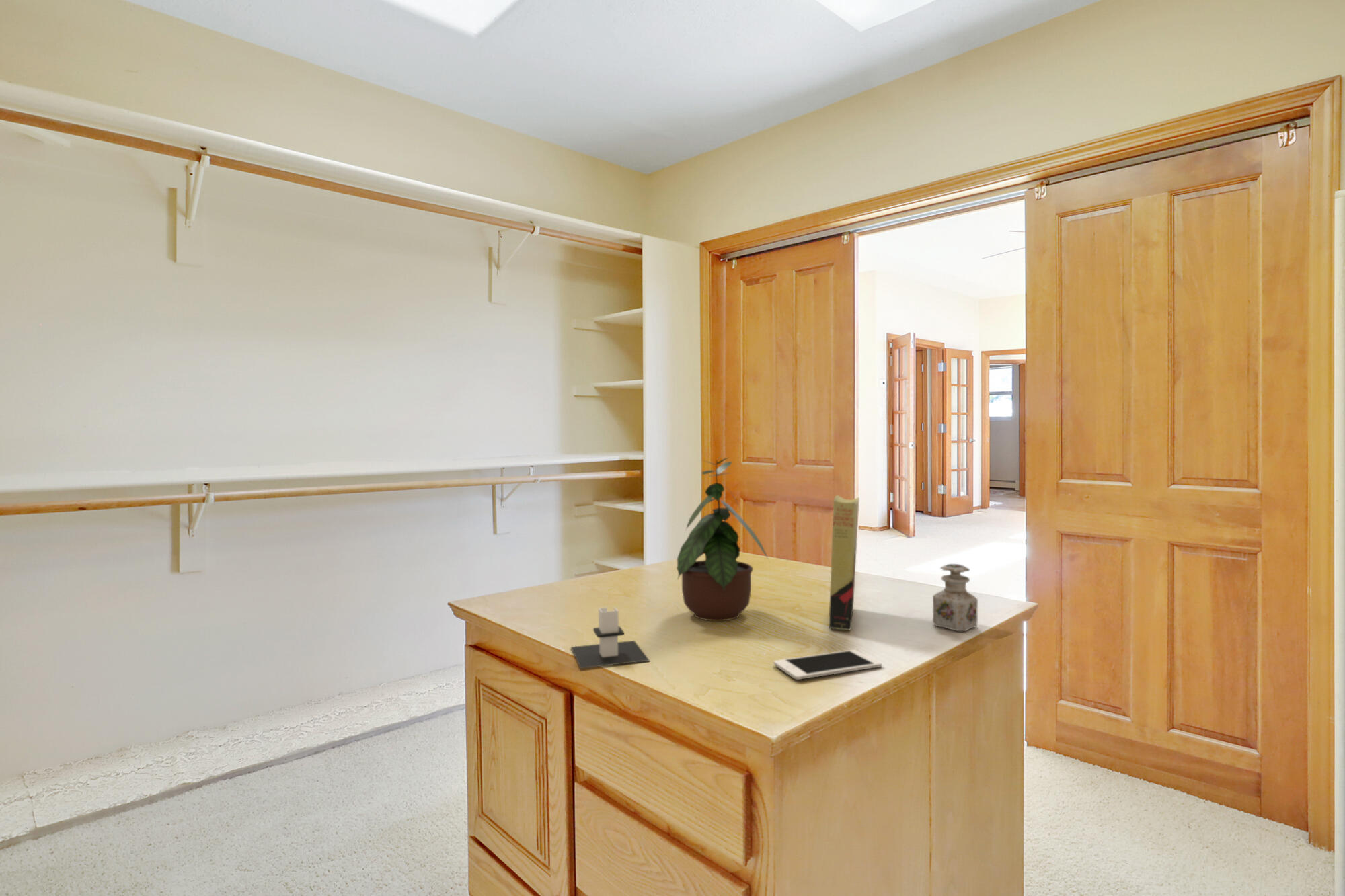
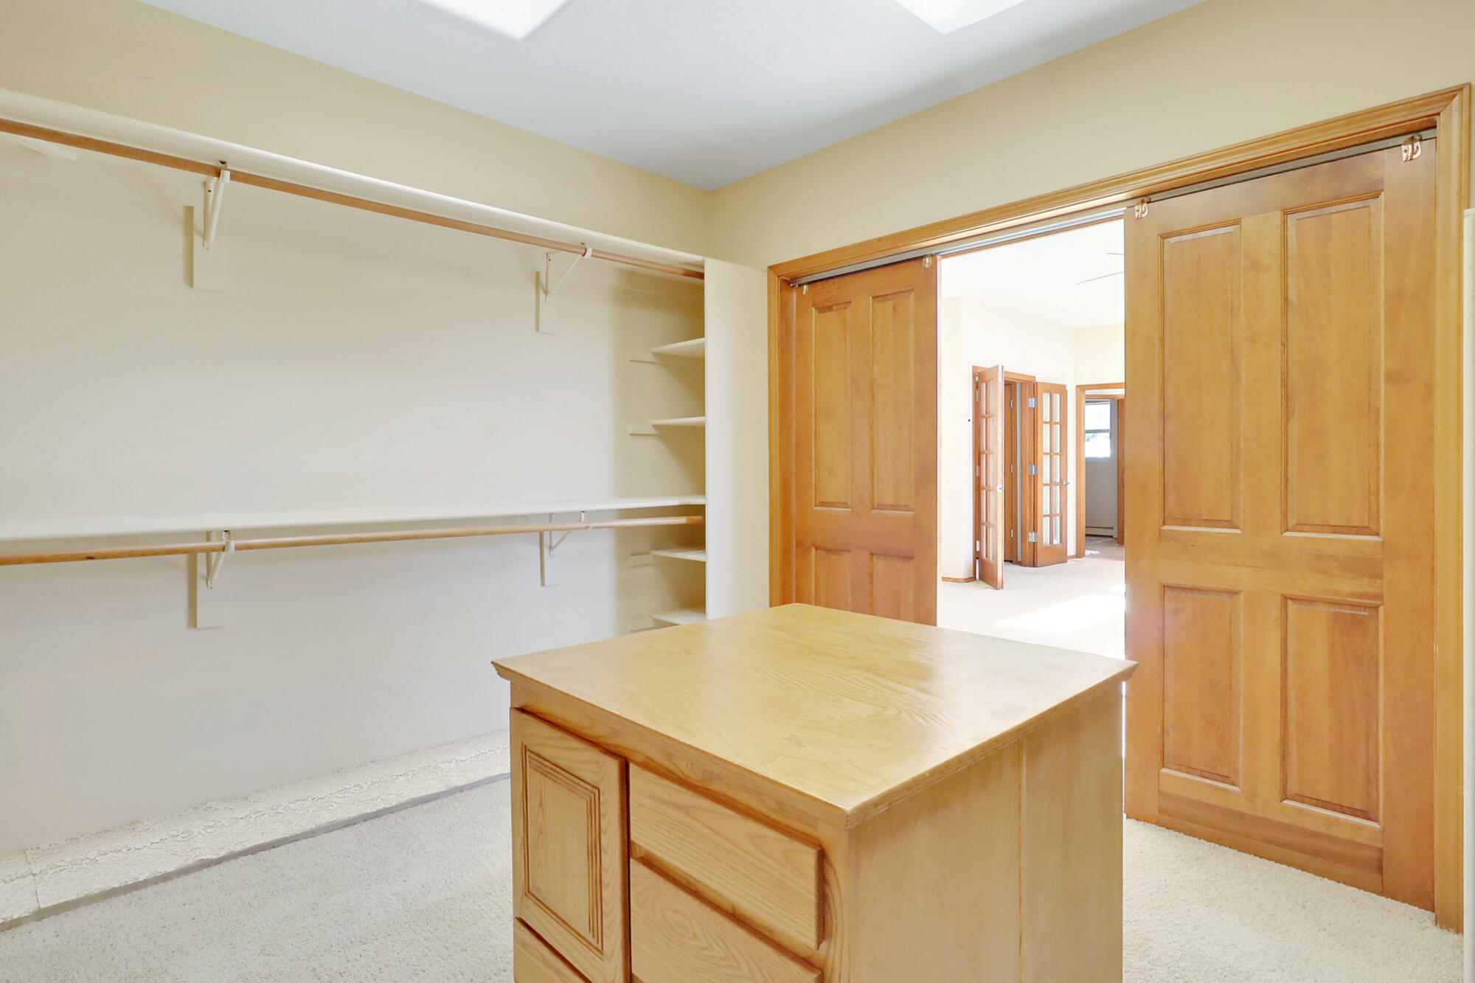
- cell phone [773,649,882,680]
- architectural model [570,606,650,669]
- book [828,495,860,631]
- potted plant [676,452,770,622]
- perfume bottle [932,563,978,632]
